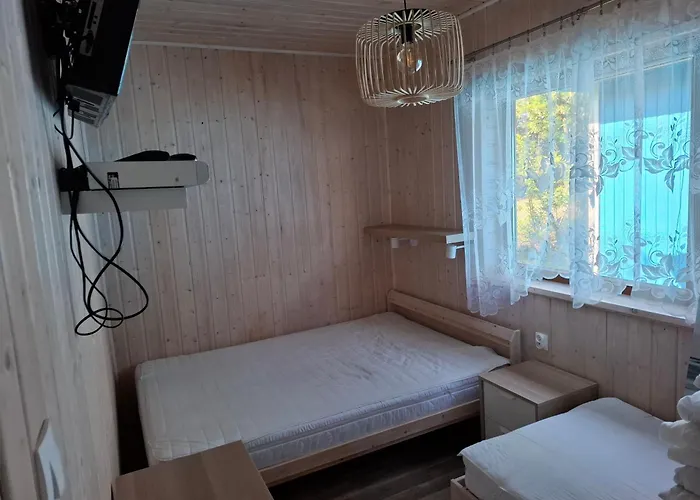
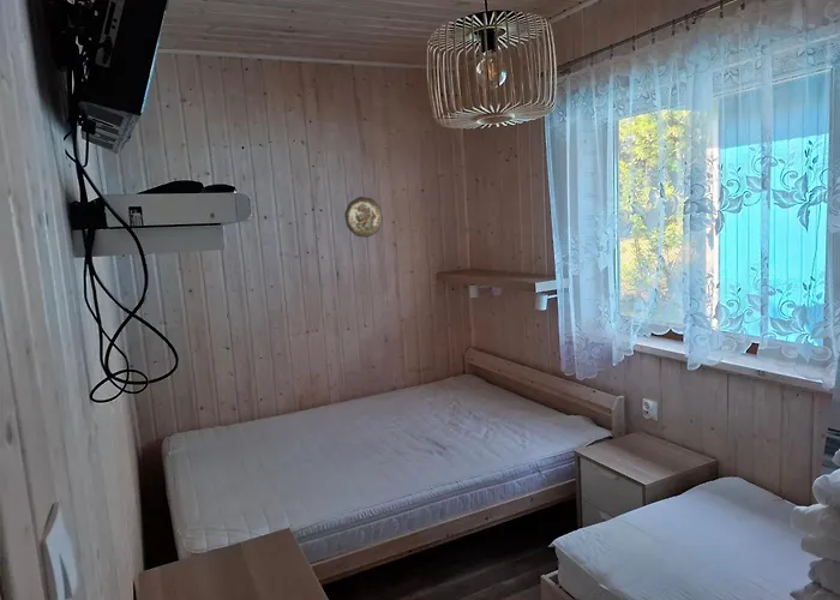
+ decorative plate [343,196,384,239]
